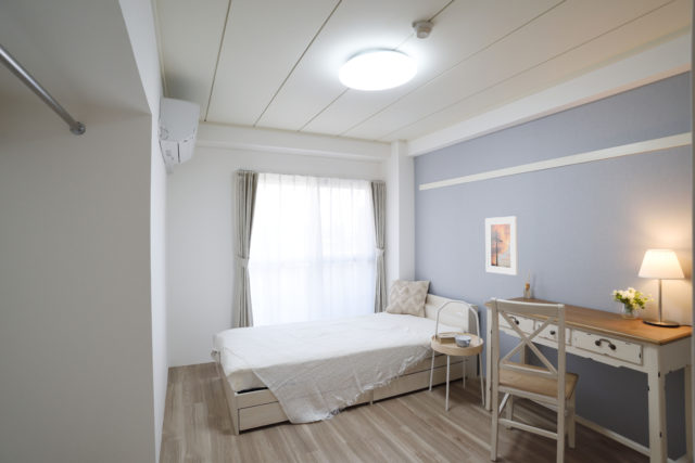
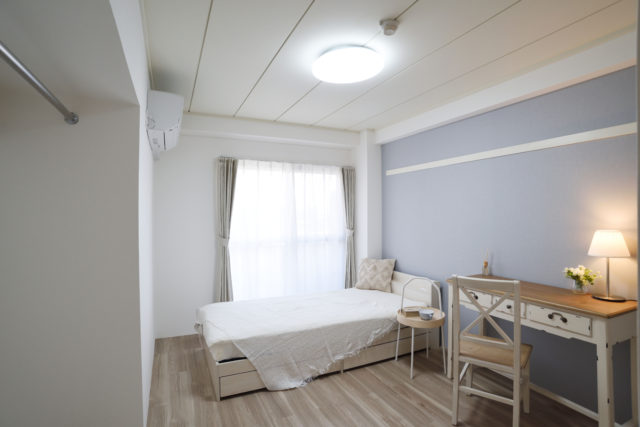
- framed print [484,215,519,276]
